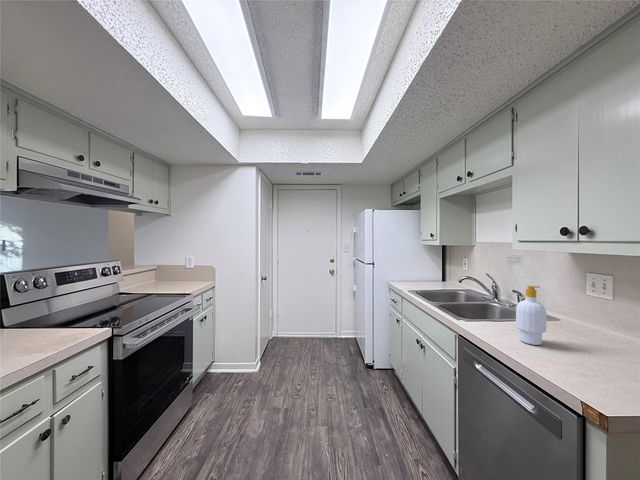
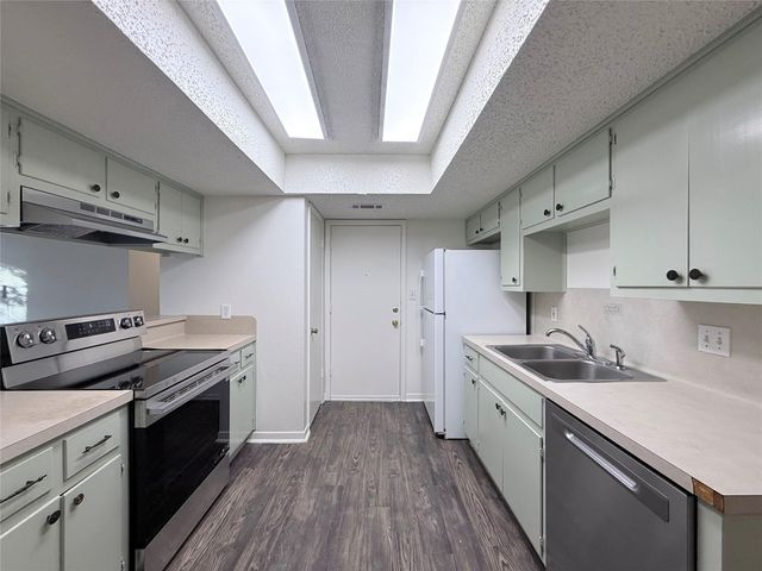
- soap bottle [515,285,547,346]
